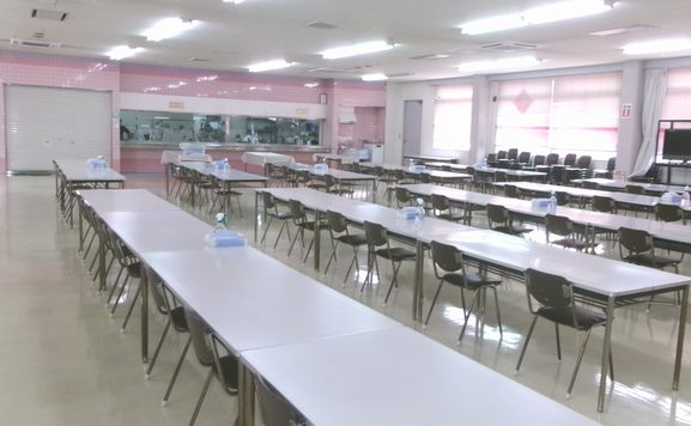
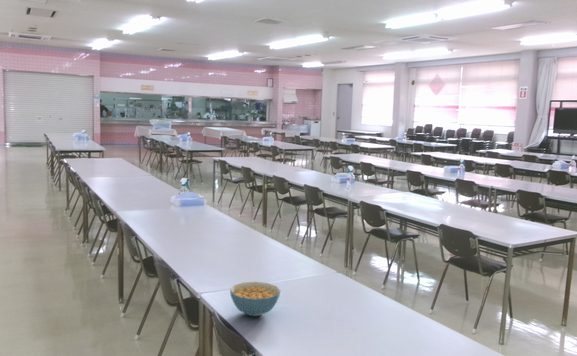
+ cereal bowl [229,281,281,317]
